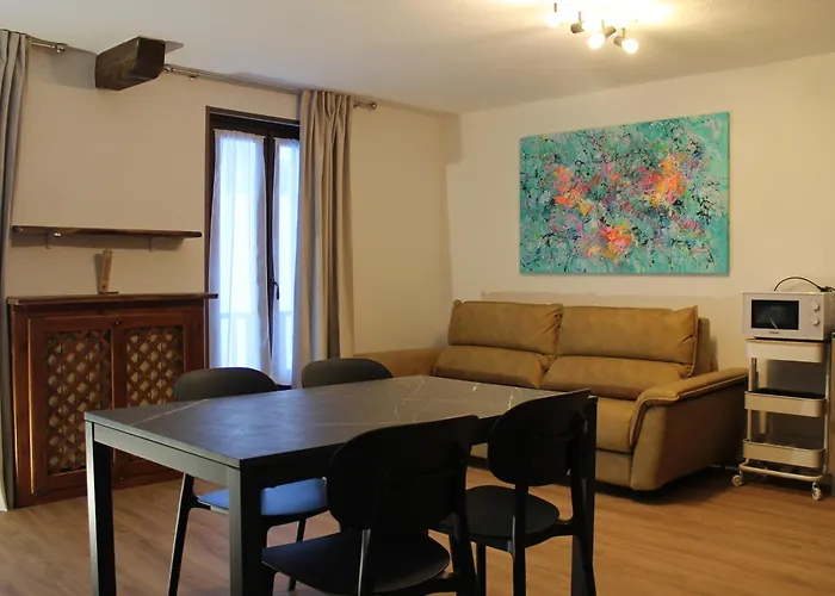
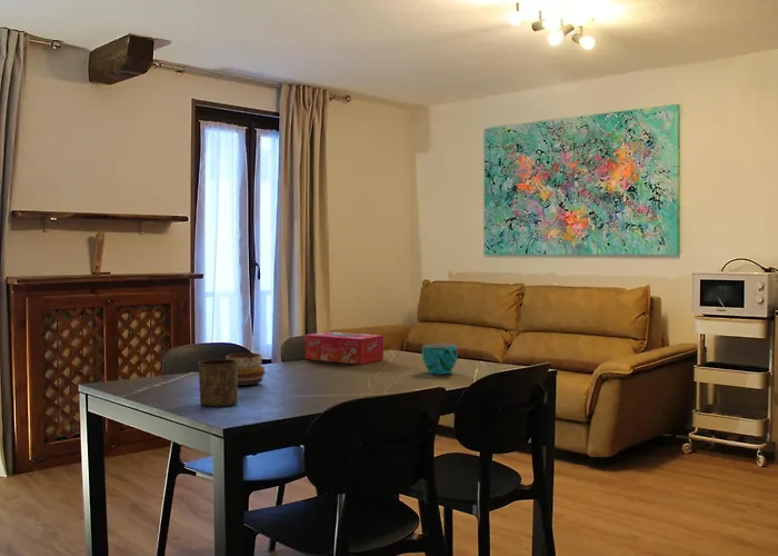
+ decorative bowl [225,351,266,386]
+ cup [197,358,239,408]
+ cup [421,342,458,376]
+ tissue box [303,330,385,366]
